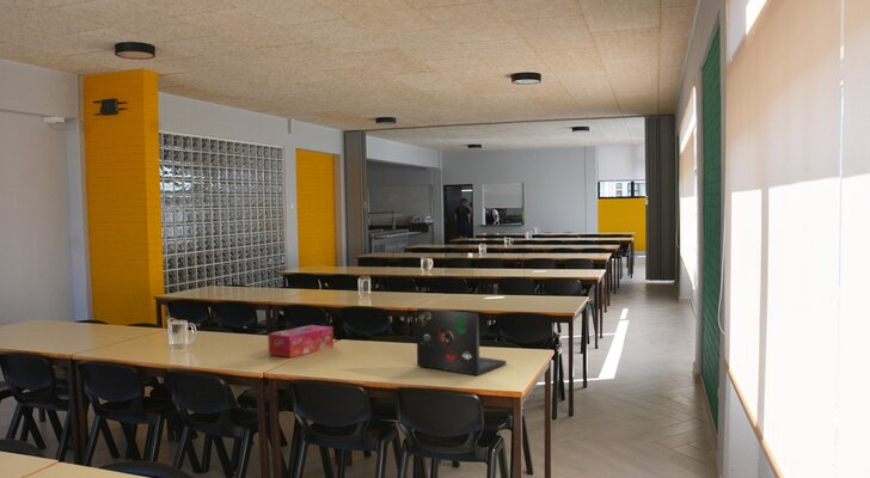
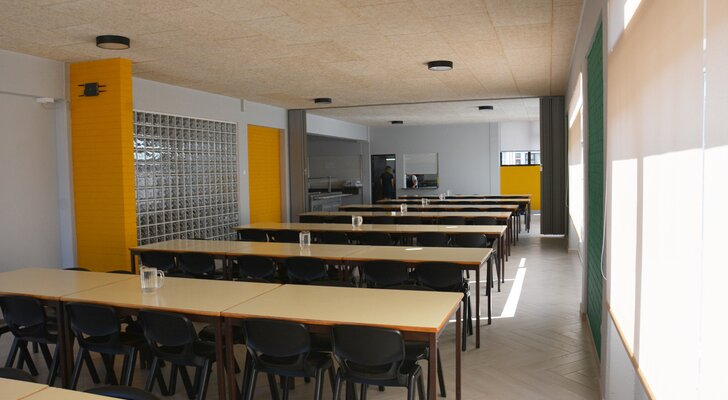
- tissue box [266,324,335,358]
- laptop [415,307,508,376]
